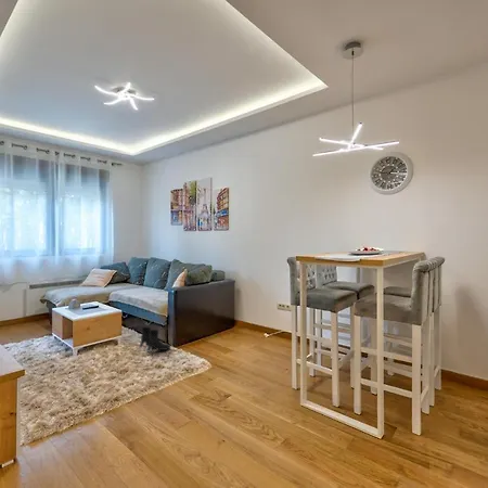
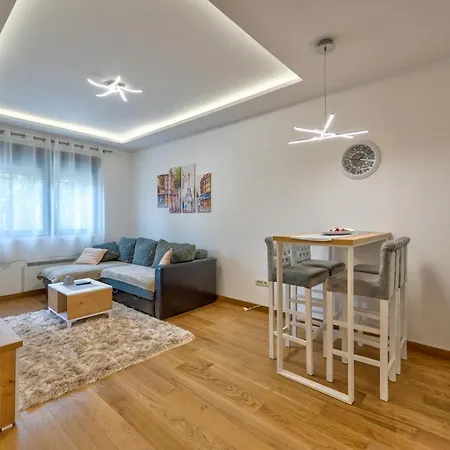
- boots [138,326,172,354]
